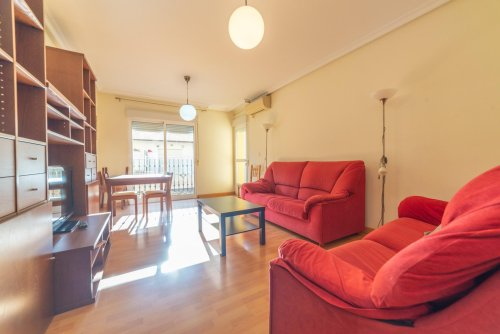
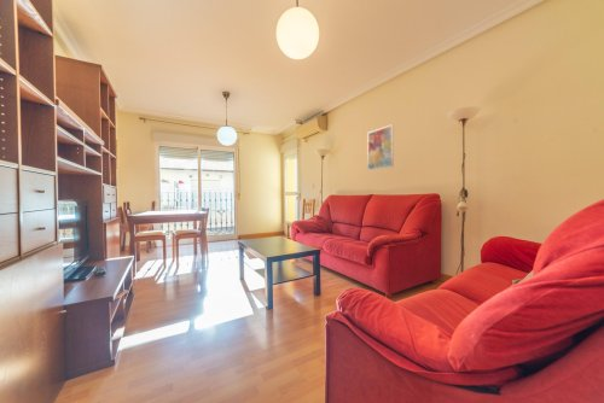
+ wall art [366,123,395,171]
